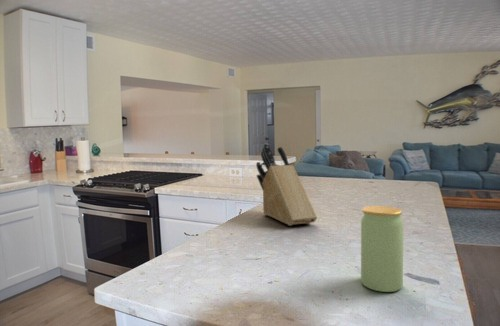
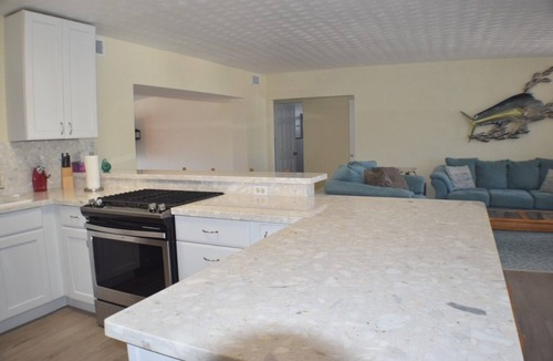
- knife block [255,143,318,227]
- jar [360,205,404,293]
